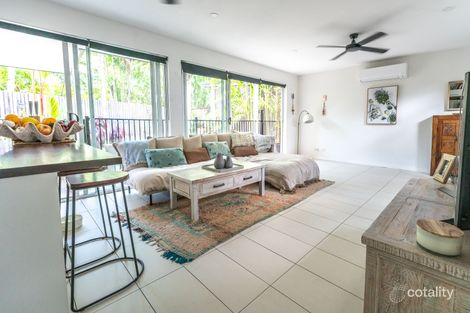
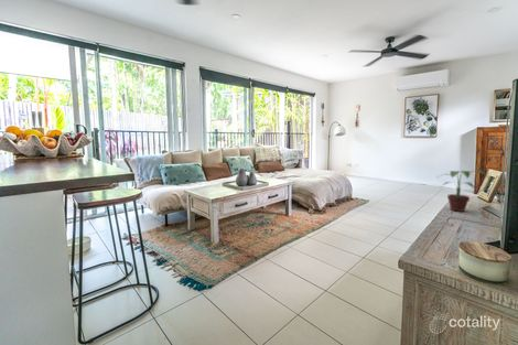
+ potted plant [436,170,489,213]
